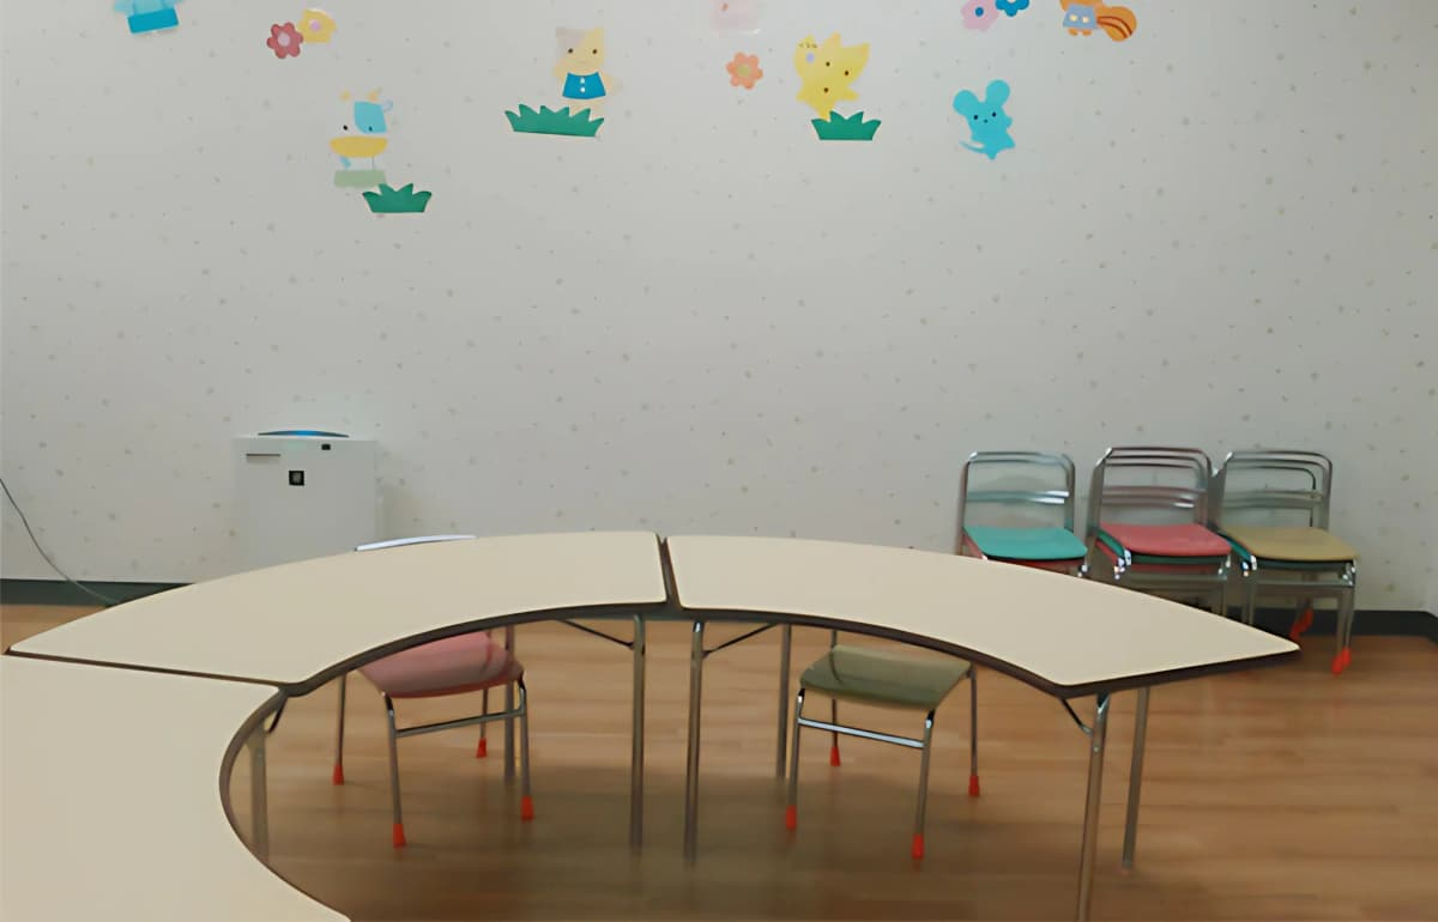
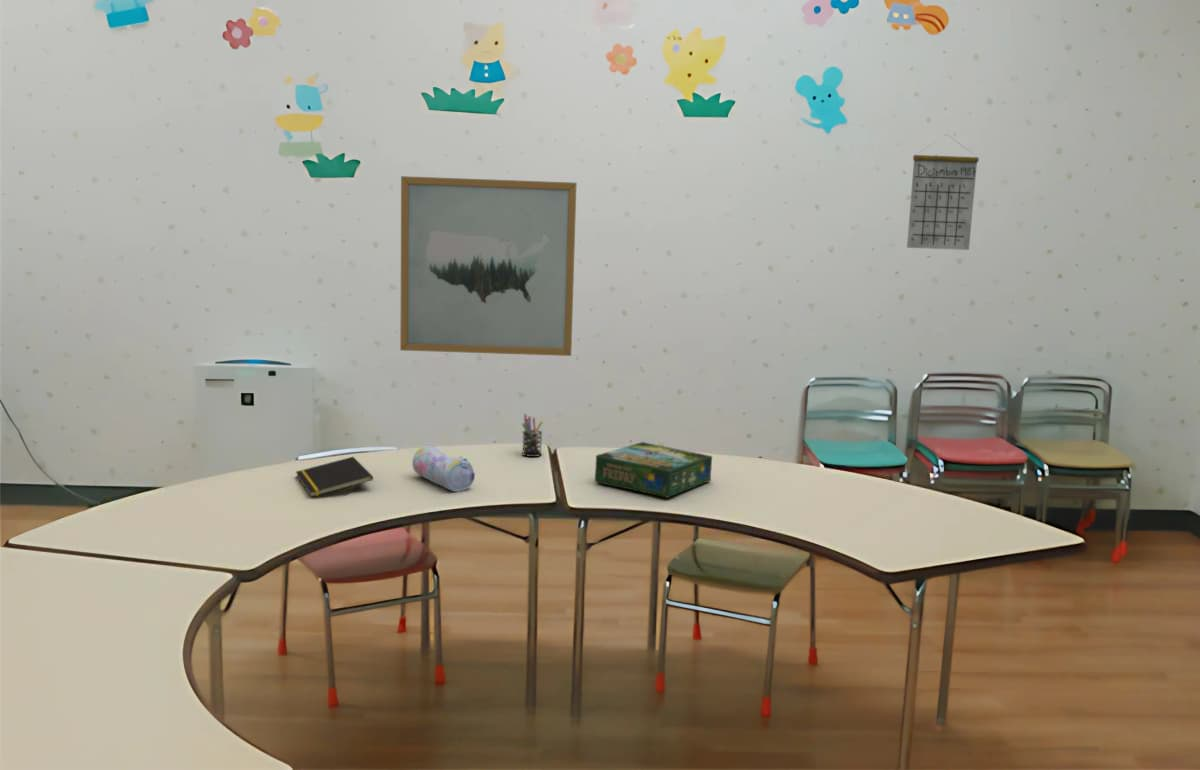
+ wall art [399,175,578,357]
+ pencil case [411,444,476,493]
+ calendar [906,133,980,251]
+ pen holder [521,413,544,458]
+ board game [594,441,713,499]
+ notepad [295,456,374,498]
